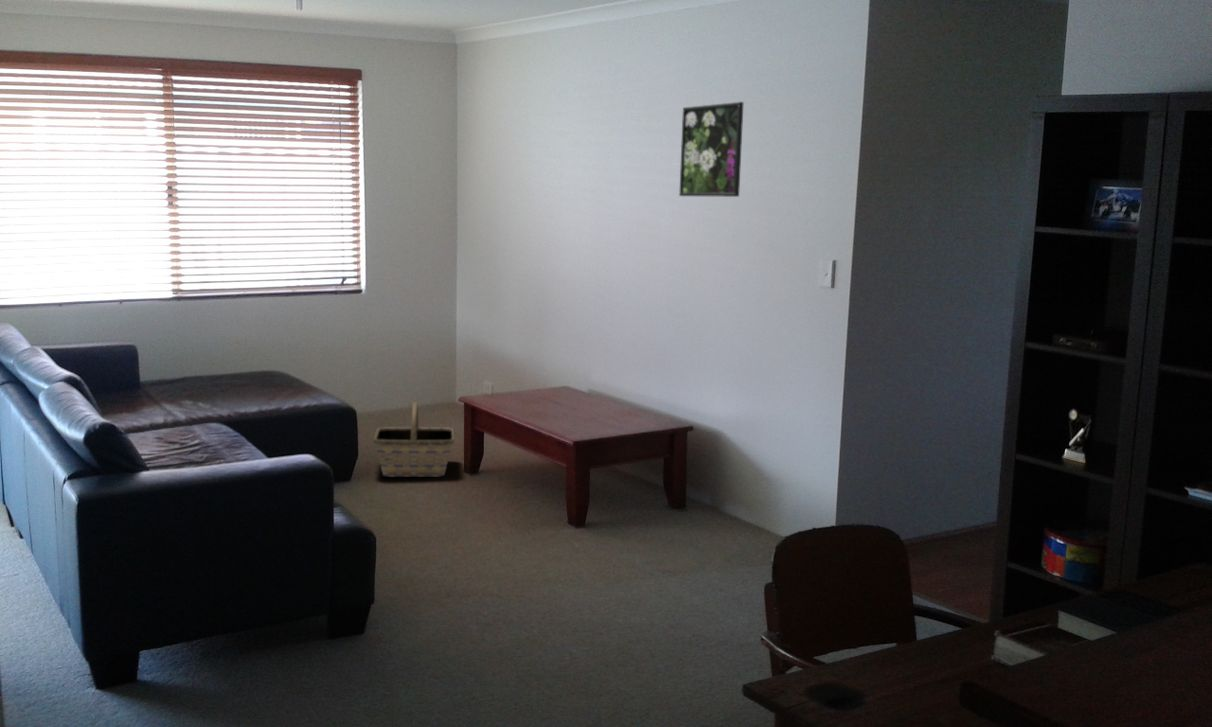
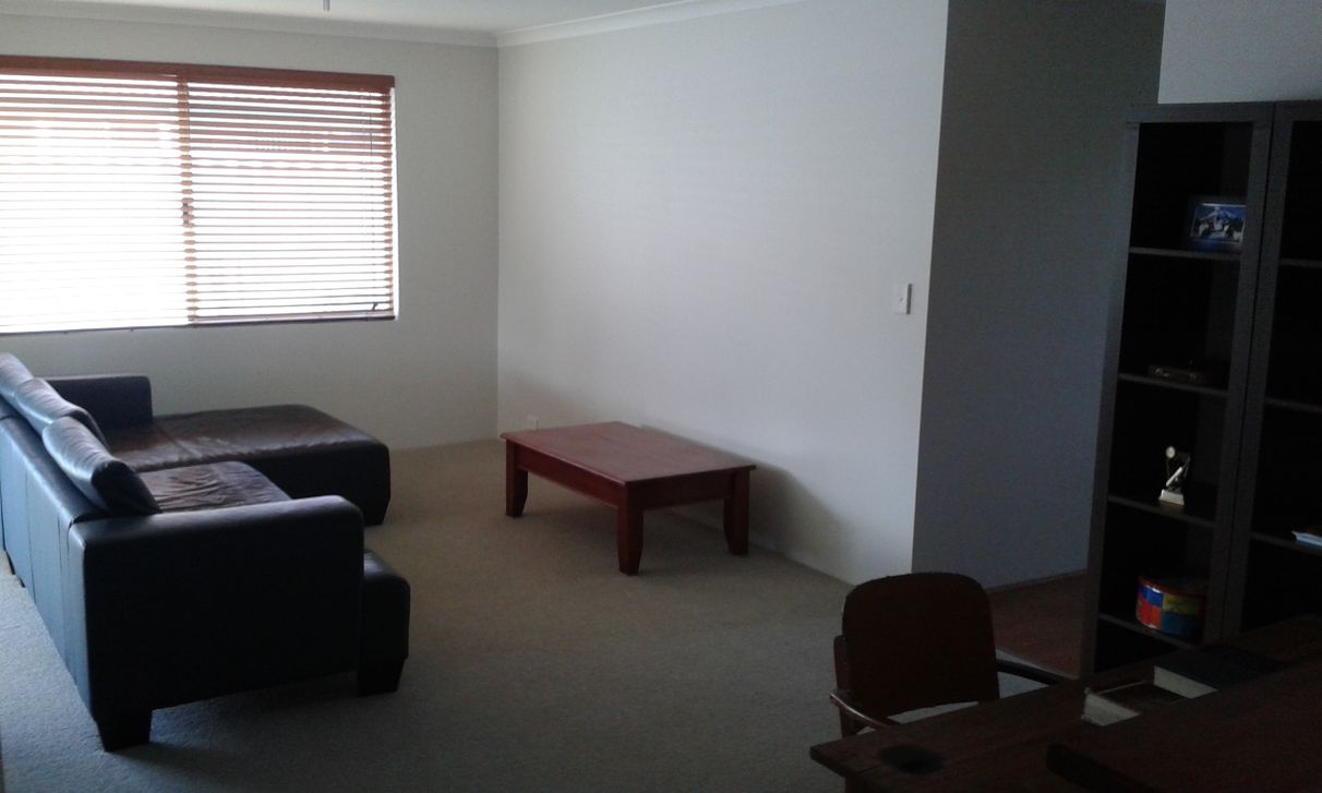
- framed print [678,101,745,198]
- basket [372,401,456,478]
